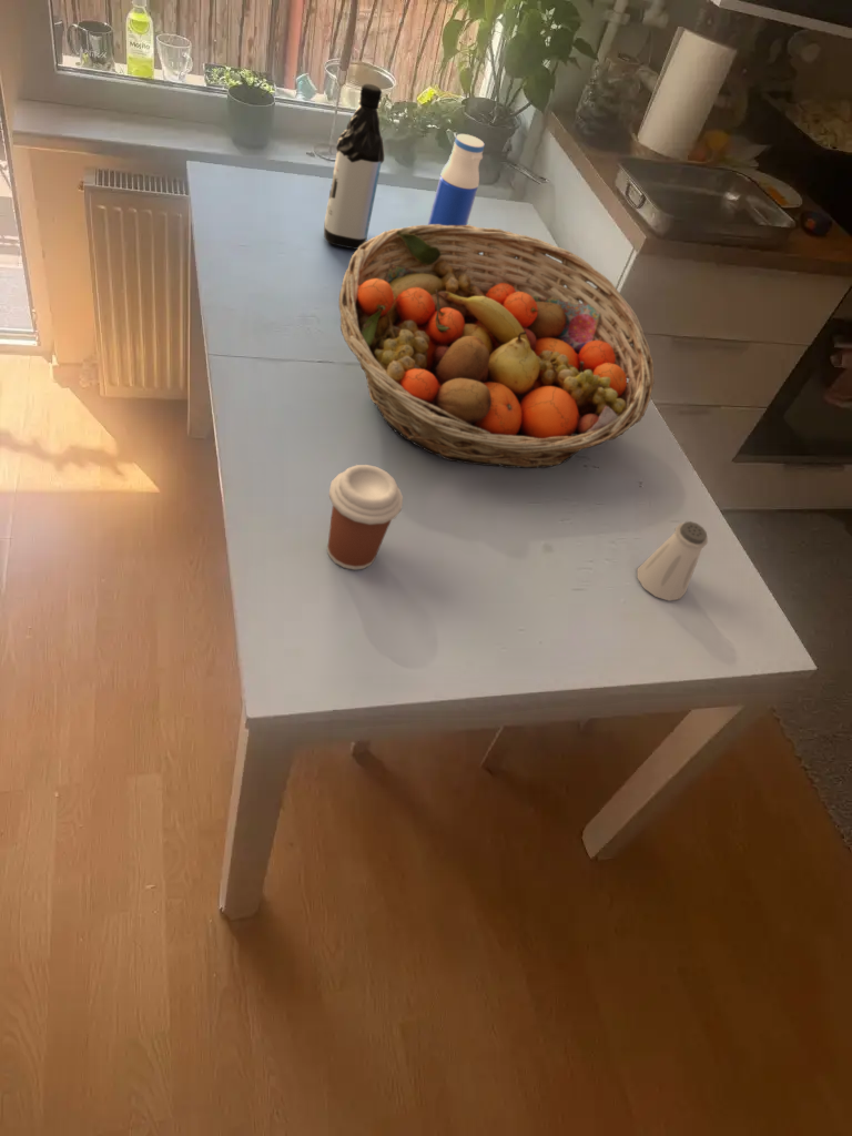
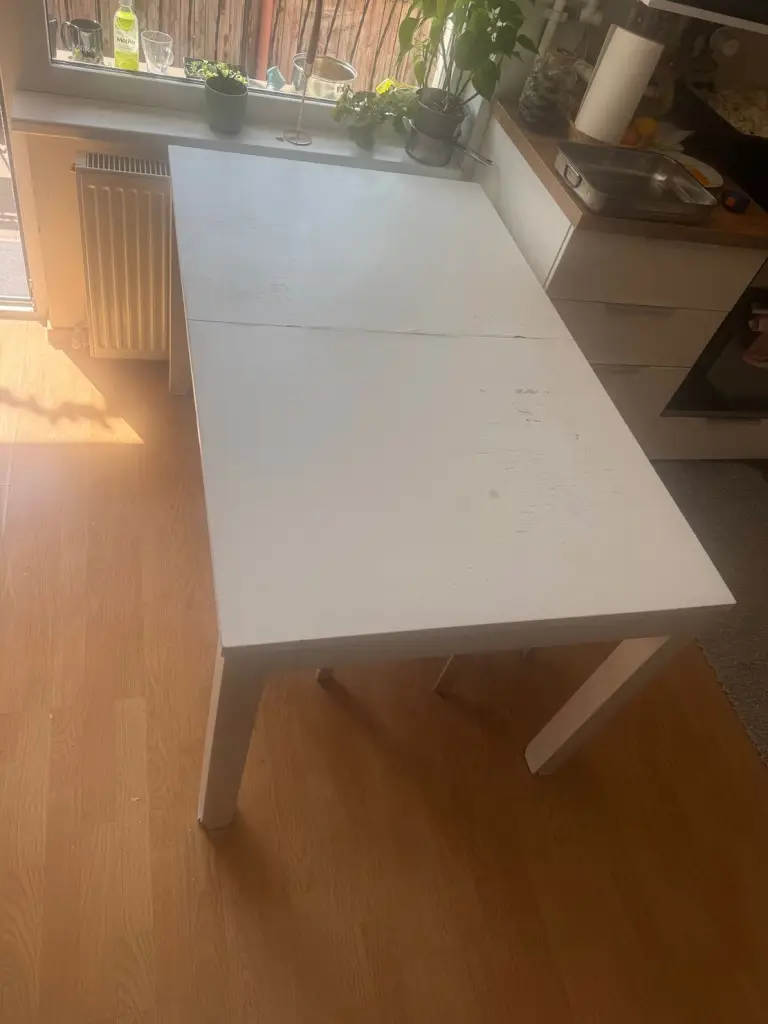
- water bottle [427,133,486,226]
- fruit basket [338,224,656,469]
- coffee cup [326,464,404,571]
- saltshaker [637,520,709,601]
- water bottle [323,83,385,251]
